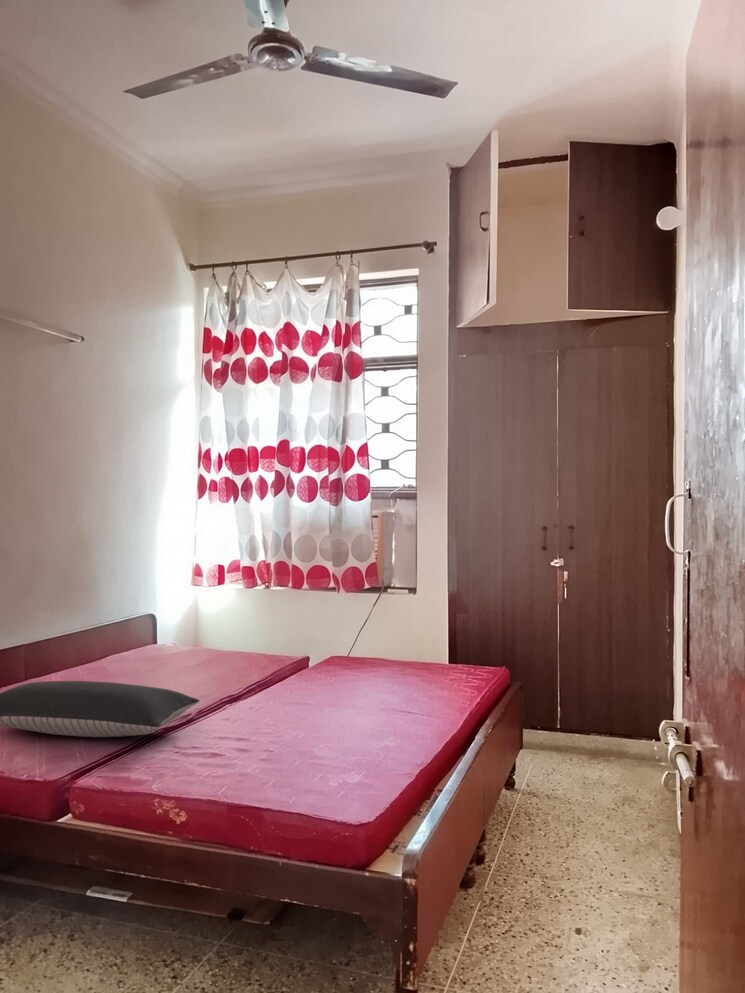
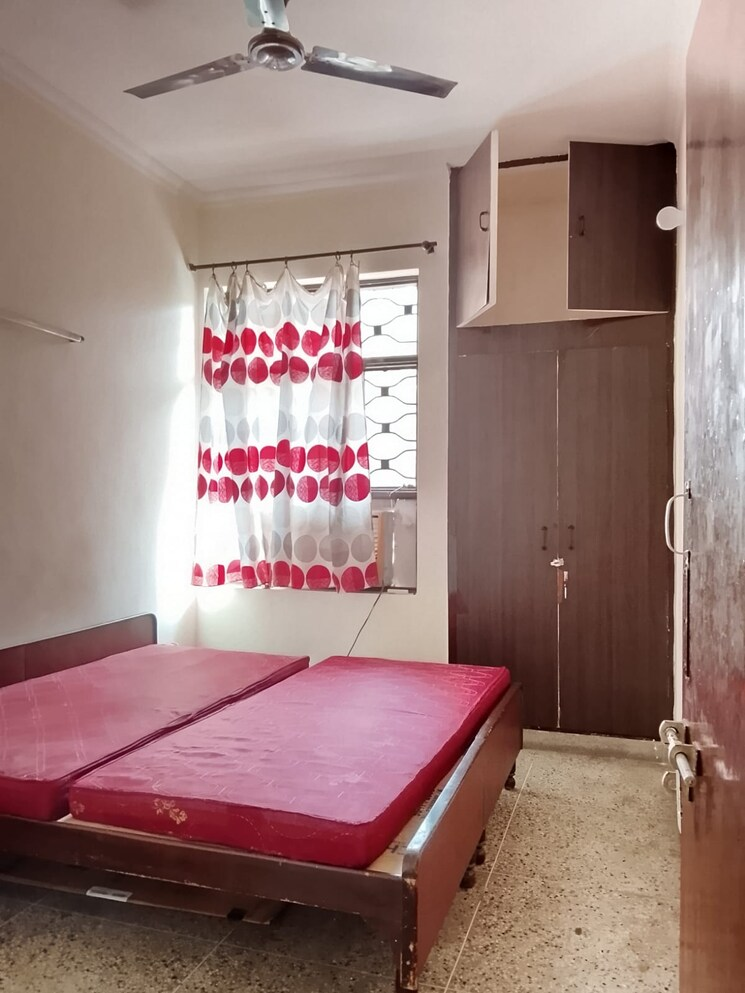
- pillow [0,680,201,738]
